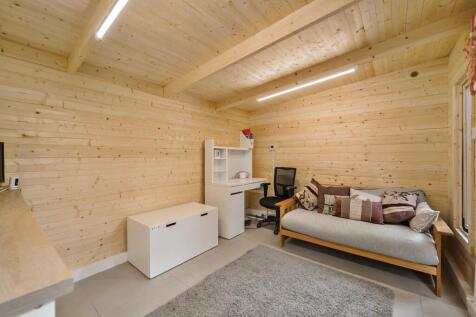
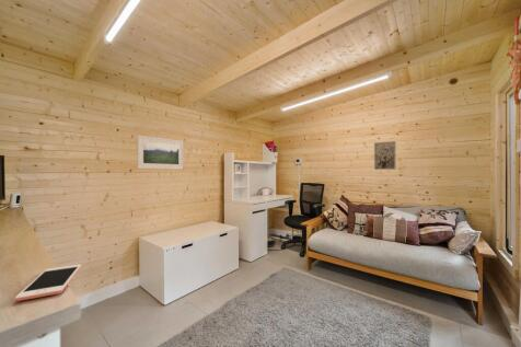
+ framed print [136,135,184,171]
+ wall art [373,140,396,171]
+ cell phone [14,264,82,302]
